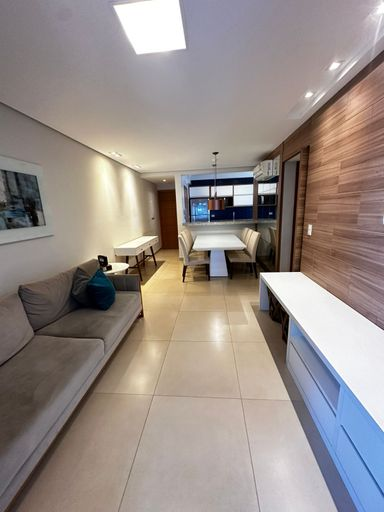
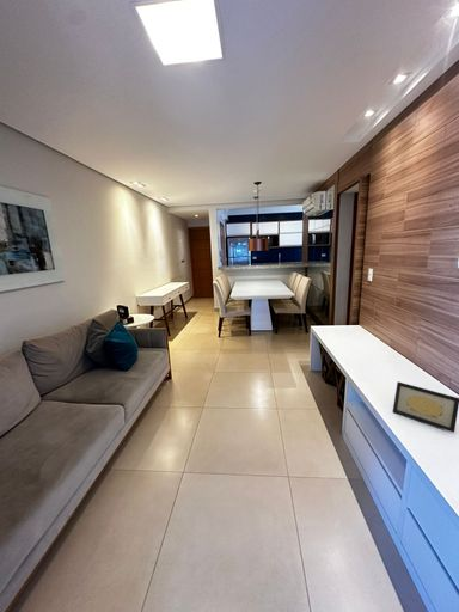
+ picture frame [392,380,459,434]
